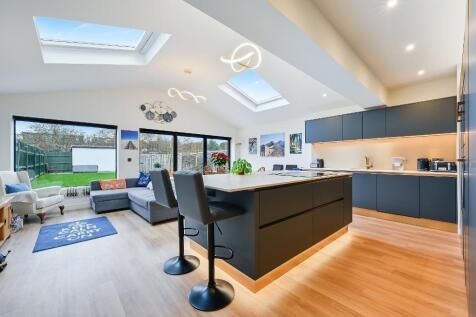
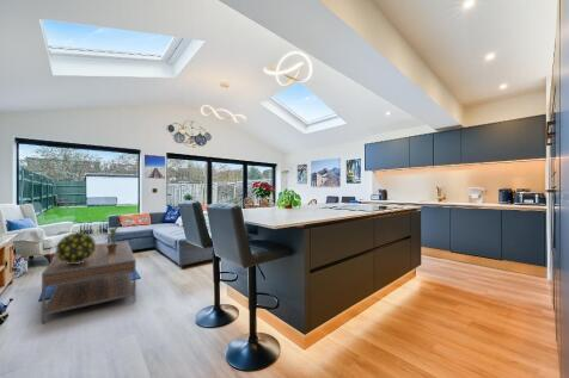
+ decorative sphere [55,231,97,264]
+ coffee table [41,240,136,324]
+ potted plant [102,219,124,253]
